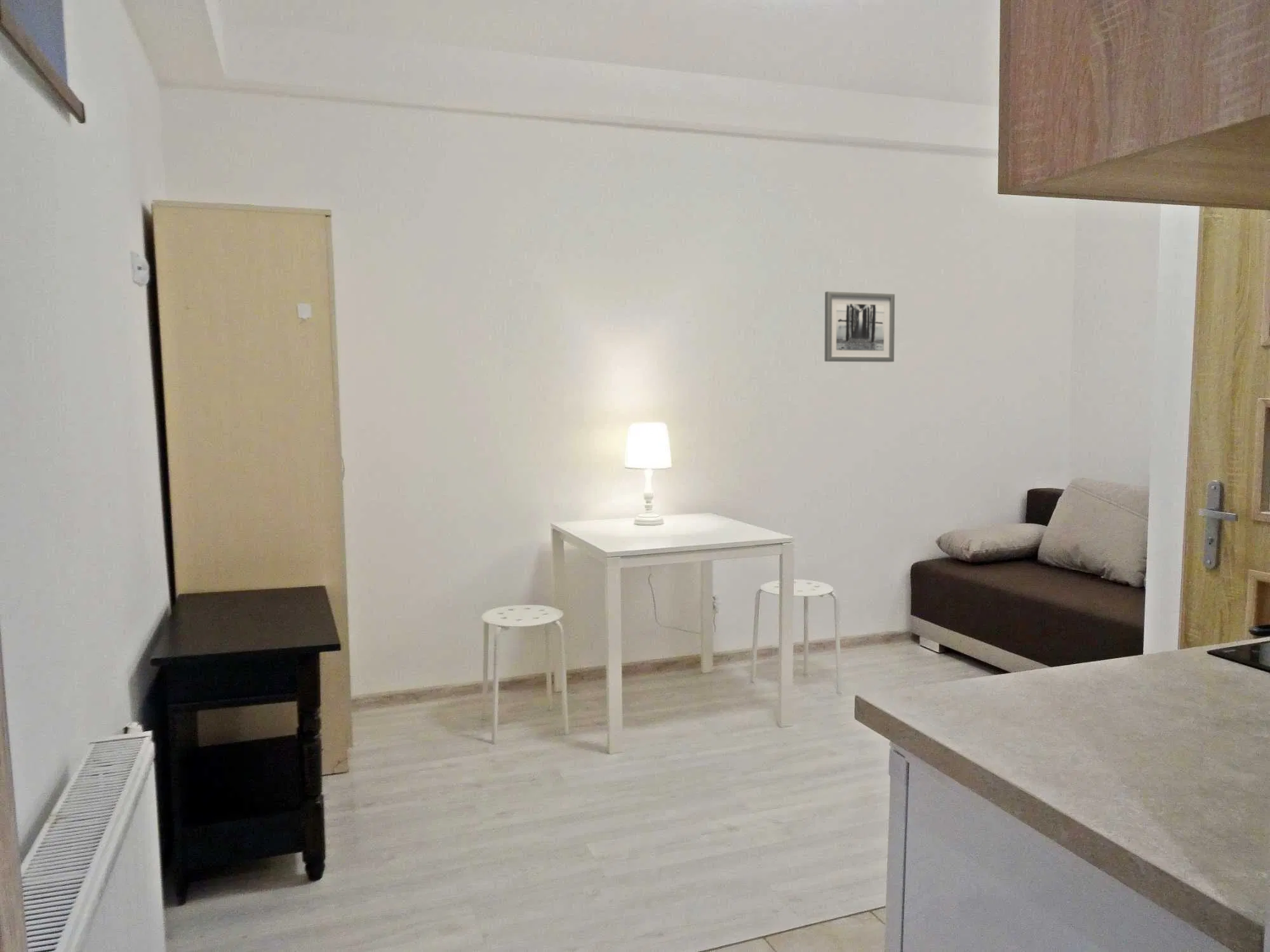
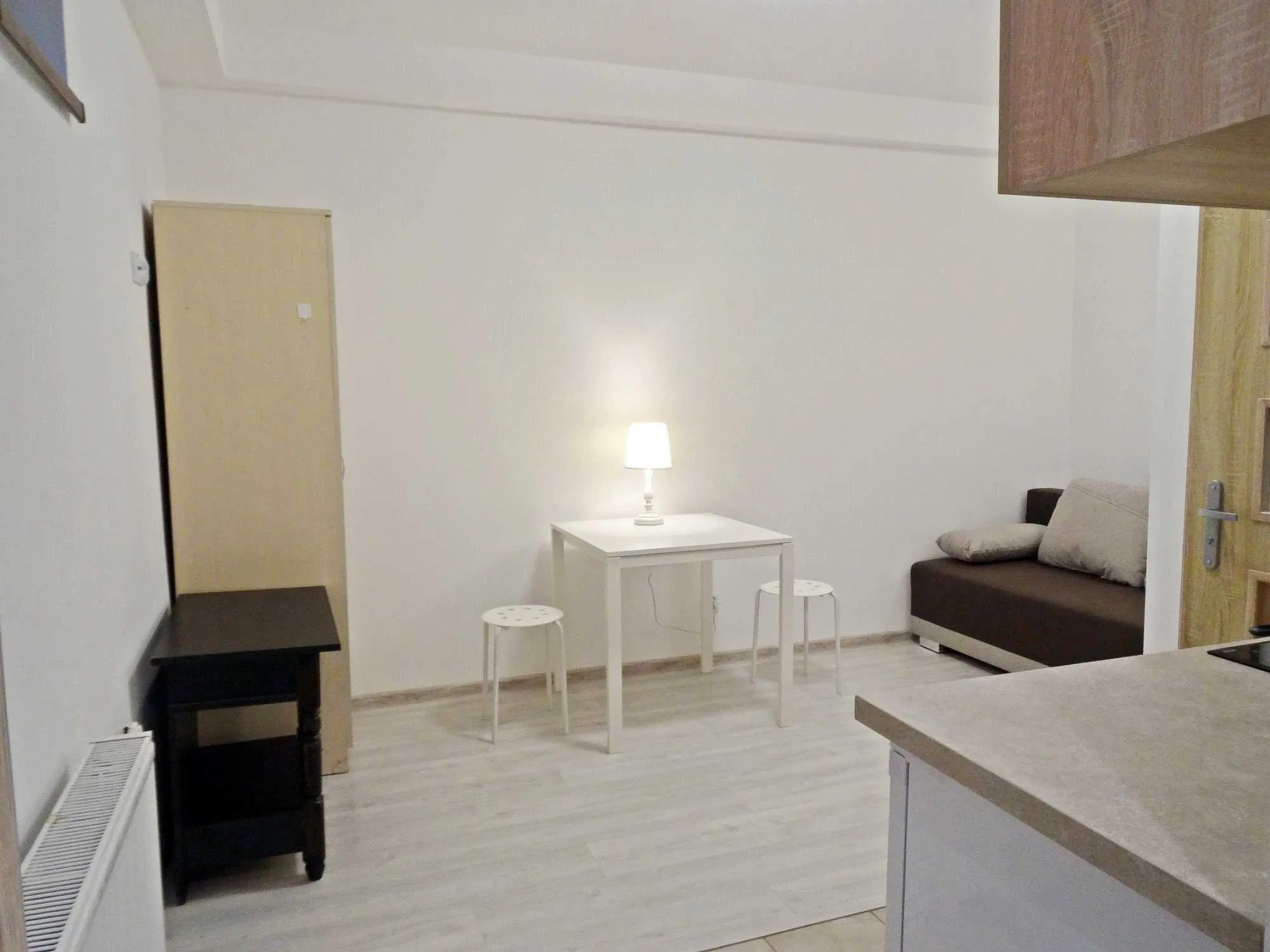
- wall art [824,291,895,362]
